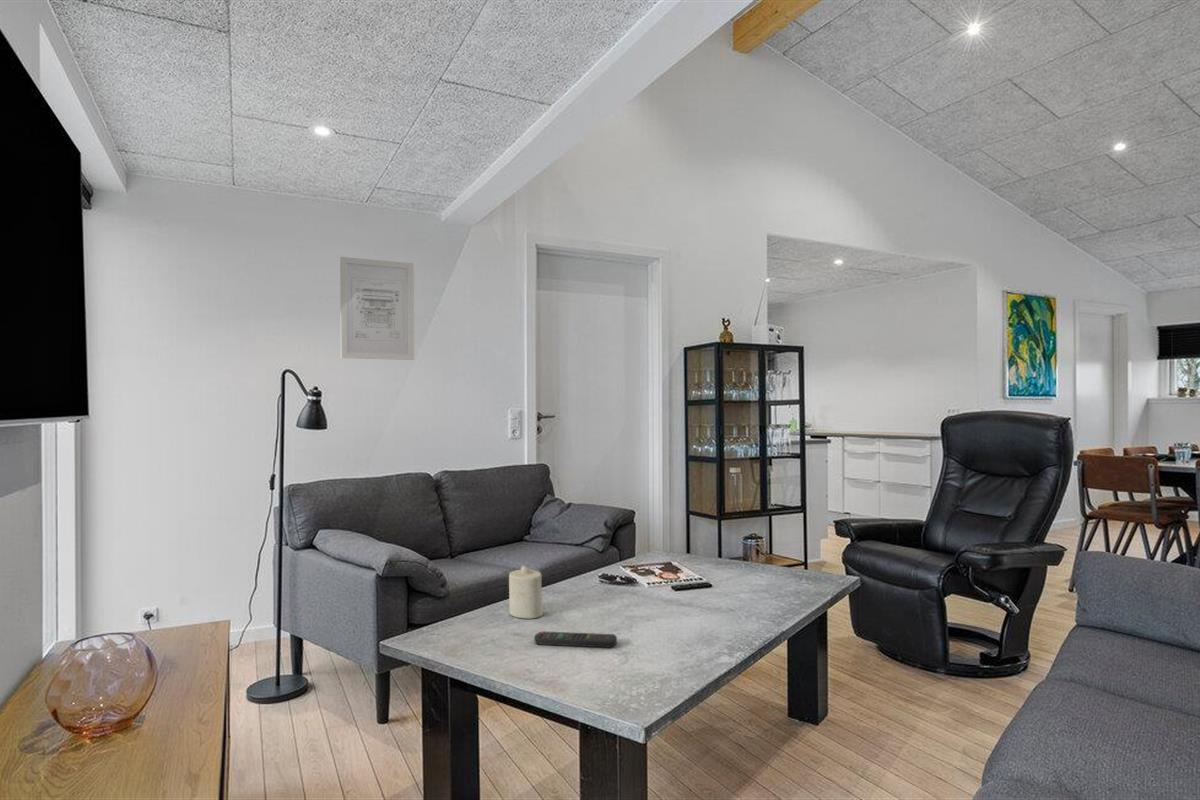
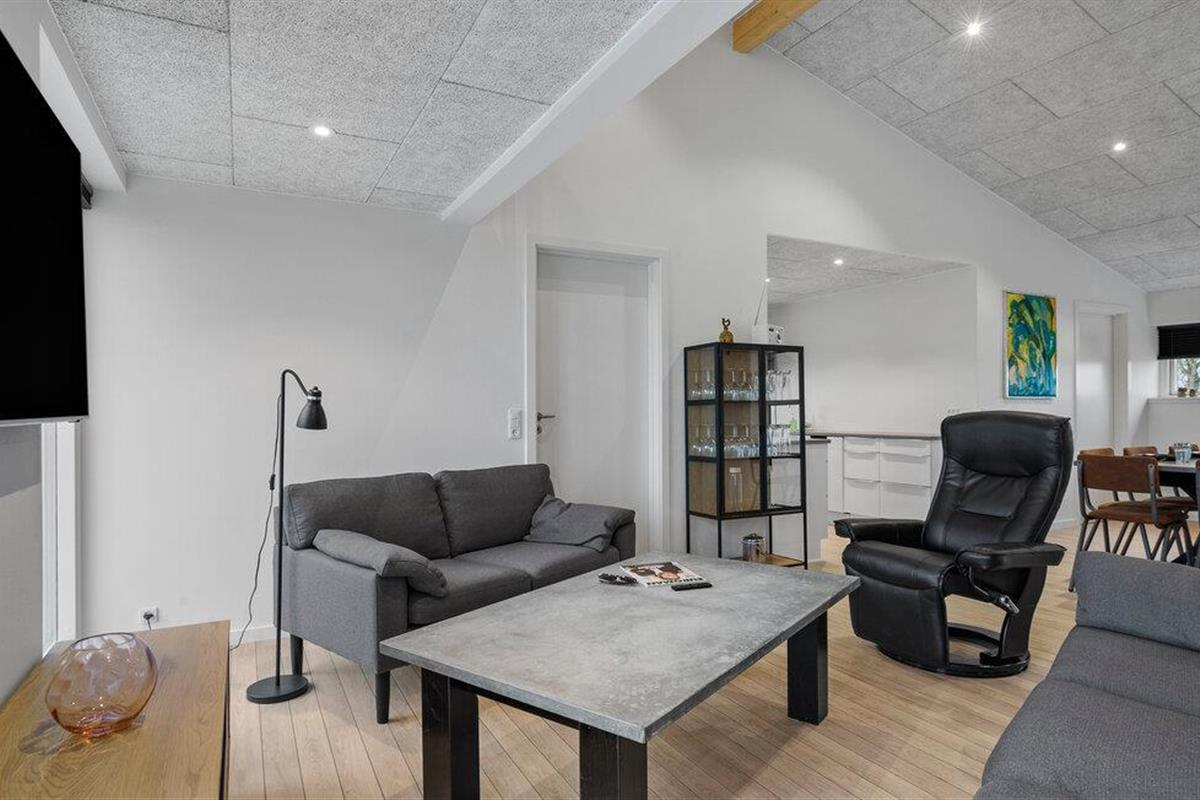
- wall art [339,256,415,361]
- candle [508,564,544,620]
- remote control [533,630,618,649]
